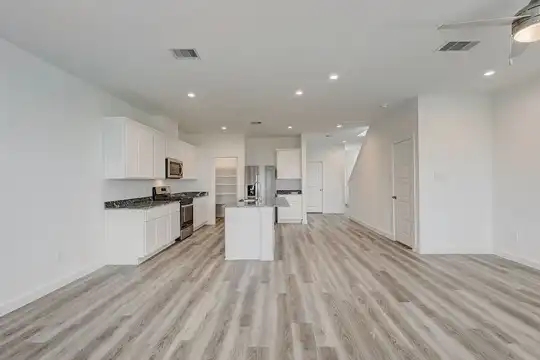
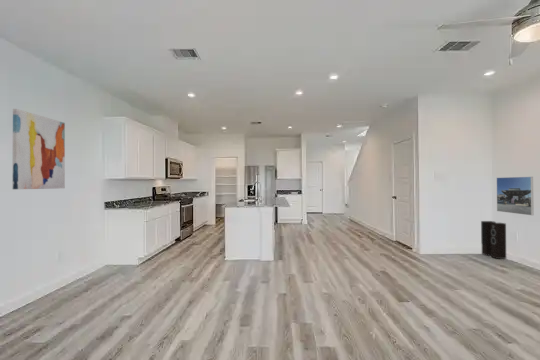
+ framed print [496,176,534,216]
+ stereo [480,220,507,260]
+ wall art [11,108,66,190]
